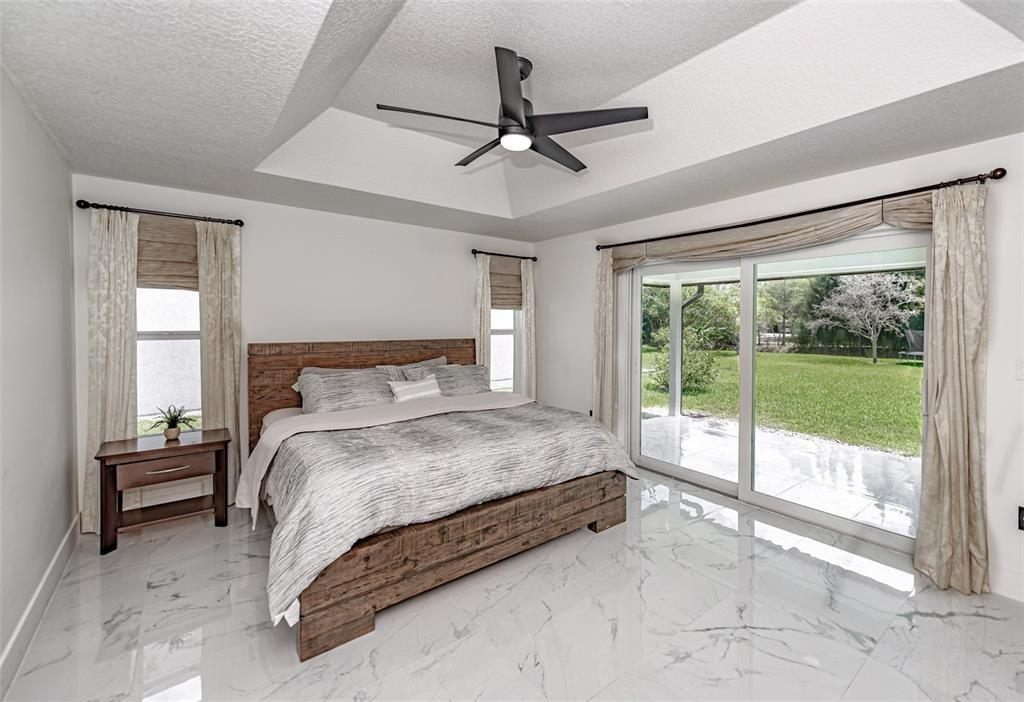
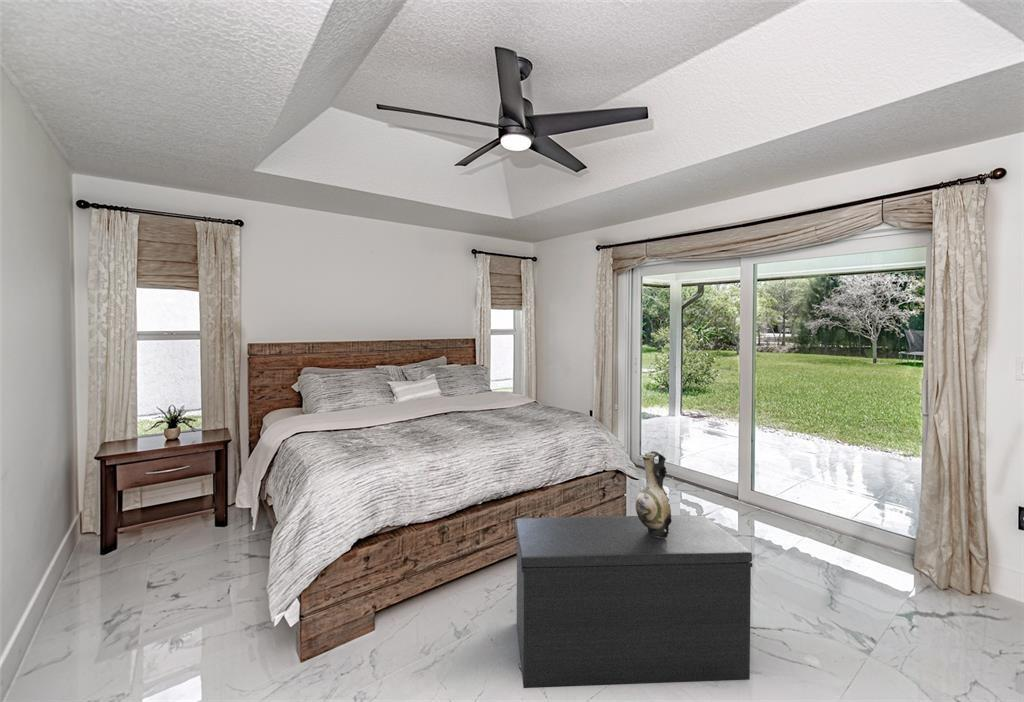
+ bench [514,514,753,689]
+ decorative vase [635,450,672,539]
